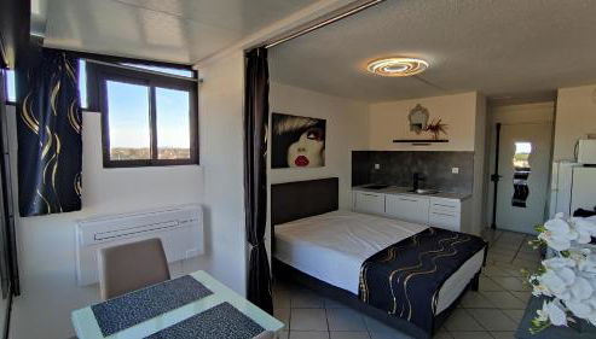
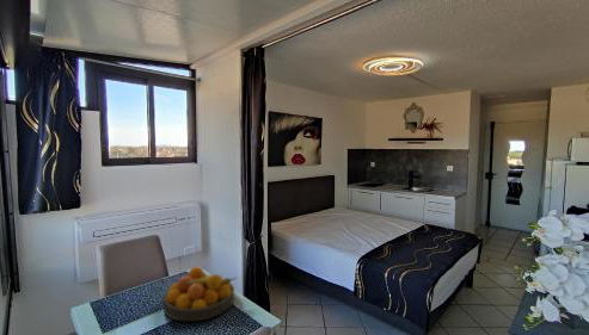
+ fruit bowl [162,265,237,322]
